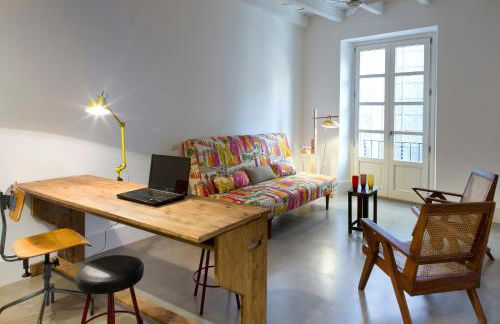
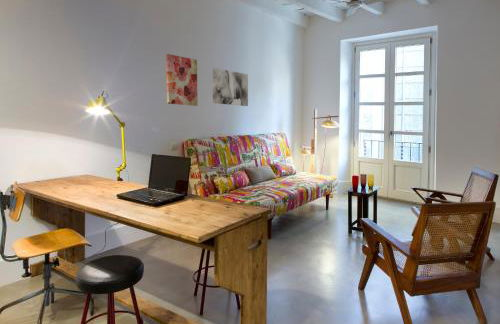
+ wall art [212,67,249,107]
+ wall art [165,53,198,107]
